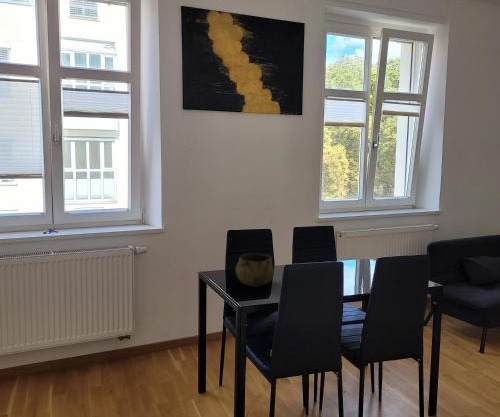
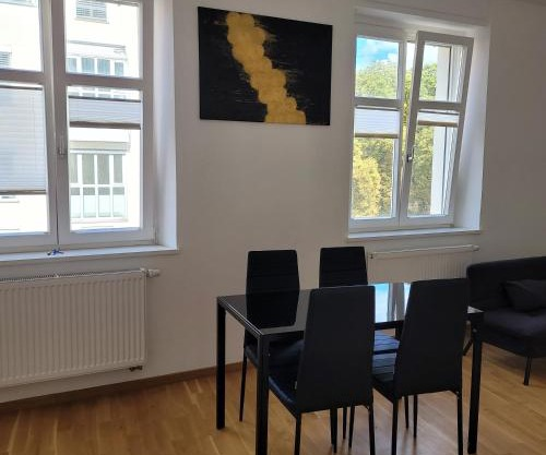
- decorative bowl [234,253,275,287]
